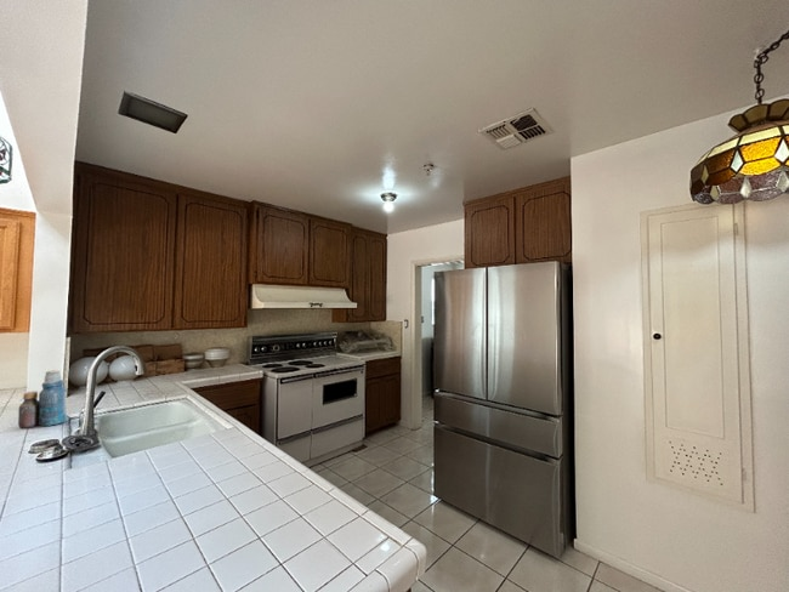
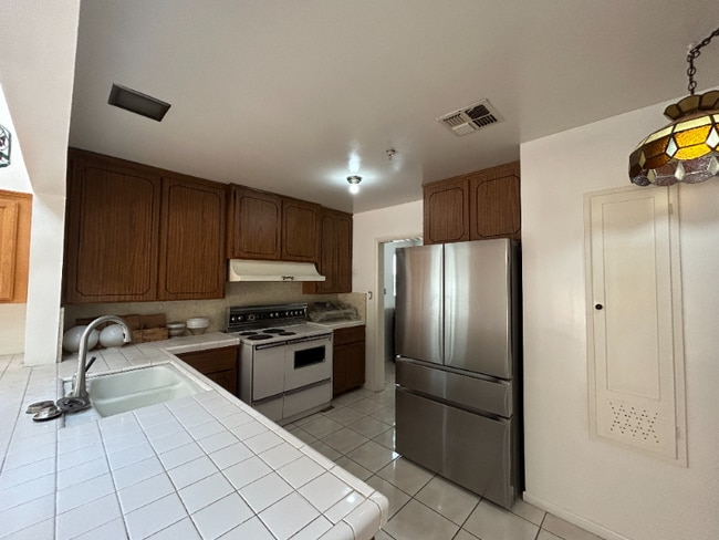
- bottle [17,369,68,429]
